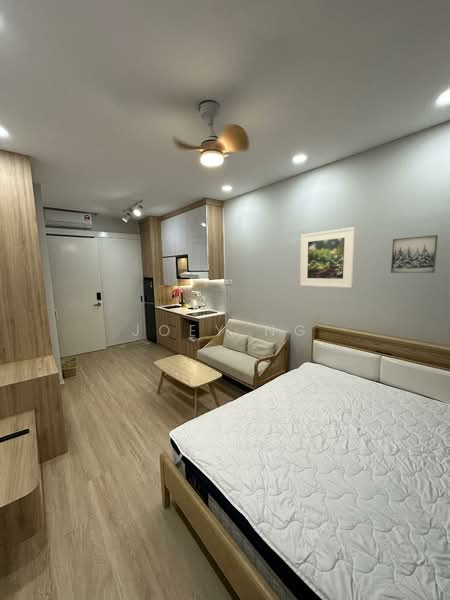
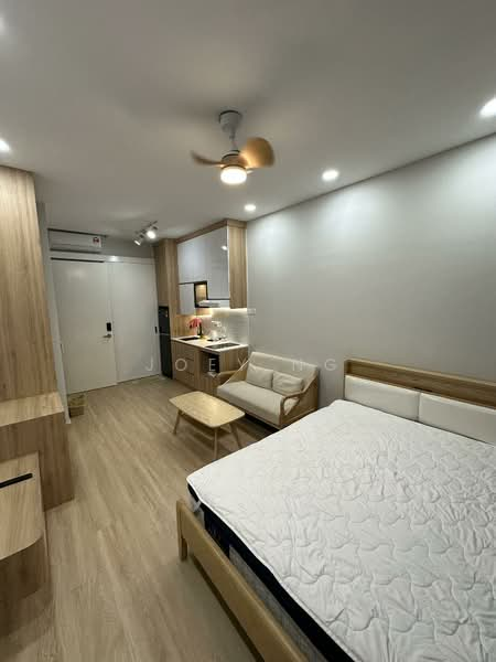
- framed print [299,226,356,289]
- wall art [390,234,439,274]
